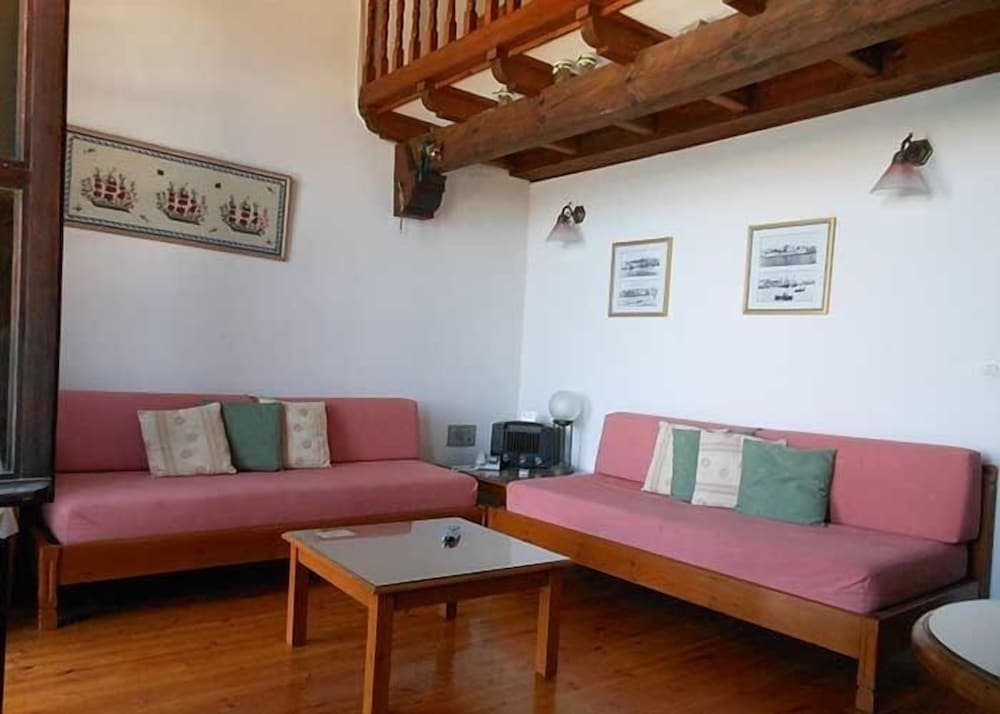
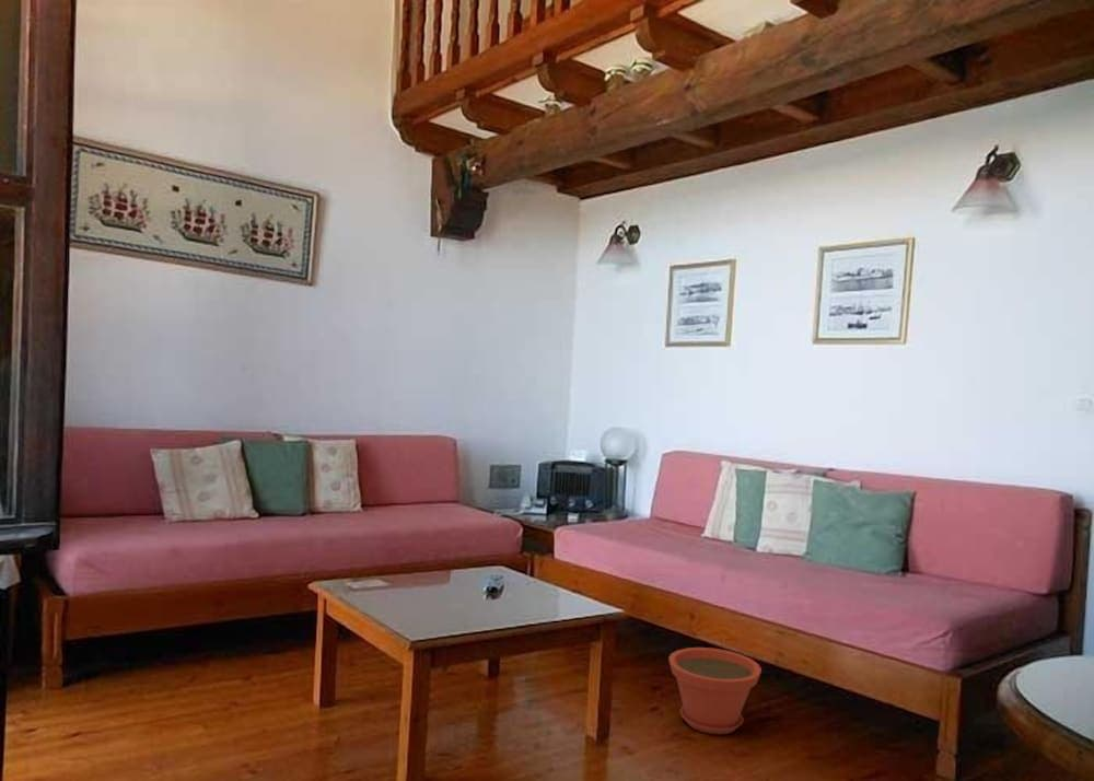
+ plant pot [667,646,763,735]
